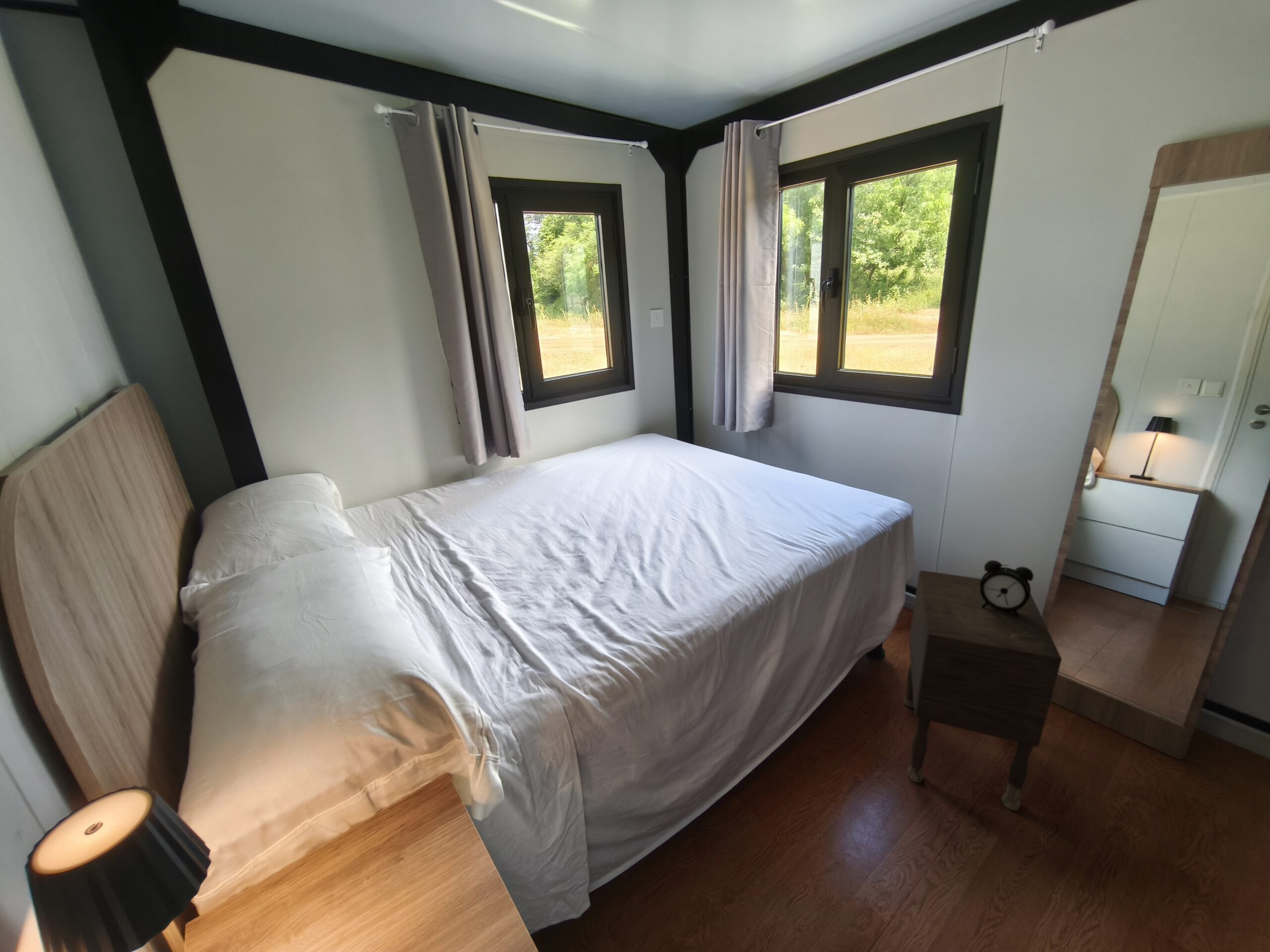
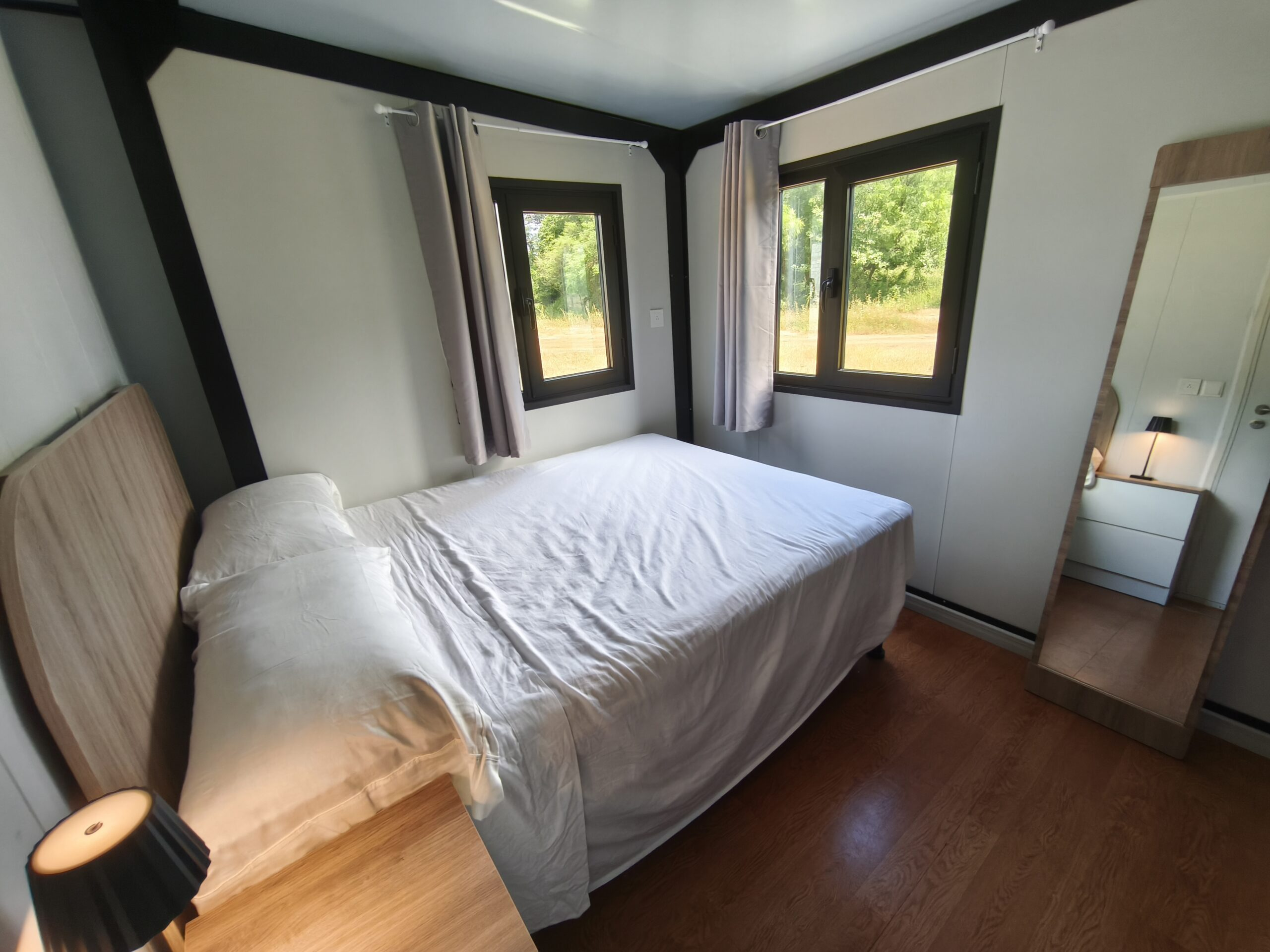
- nightstand [903,570,1062,811]
- alarm clock [980,559,1034,617]
